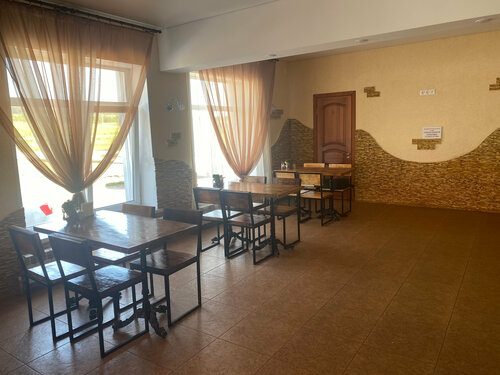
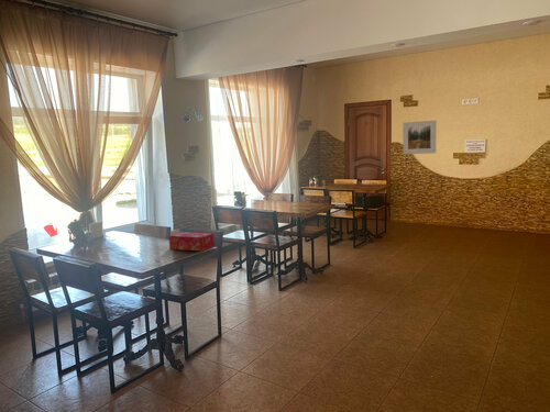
+ tissue box [167,231,216,252]
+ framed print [402,120,438,155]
